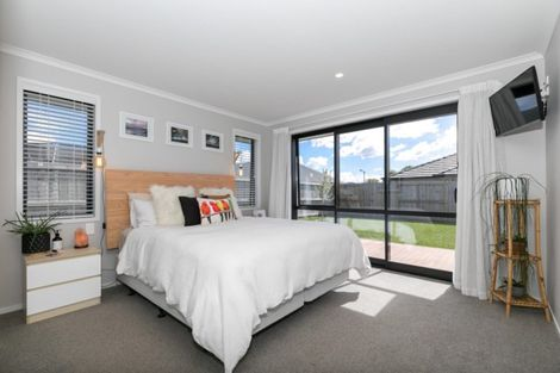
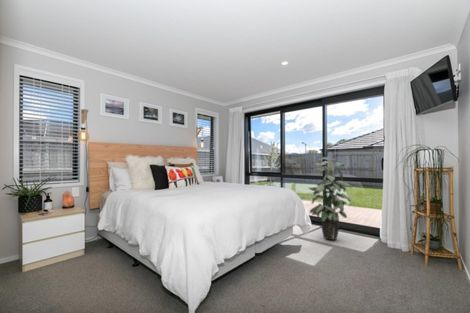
+ indoor plant [308,156,353,241]
